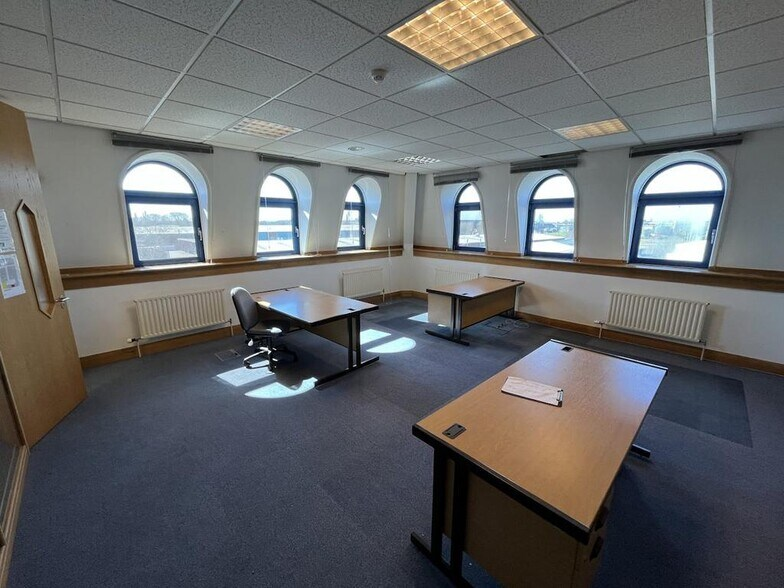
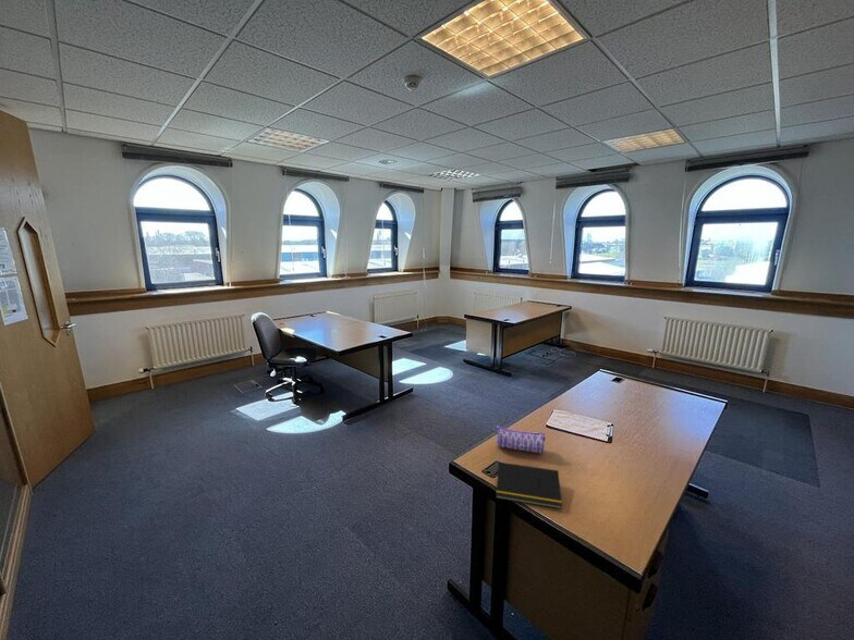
+ pencil case [496,424,546,454]
+ notepad [495,461,563,510]
